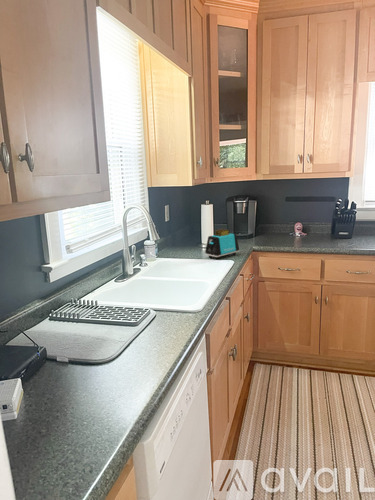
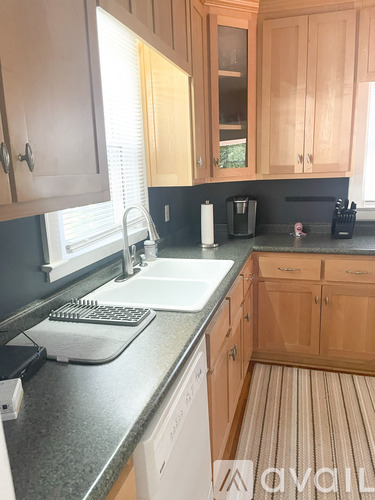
- toaster [204,228,240,260]
